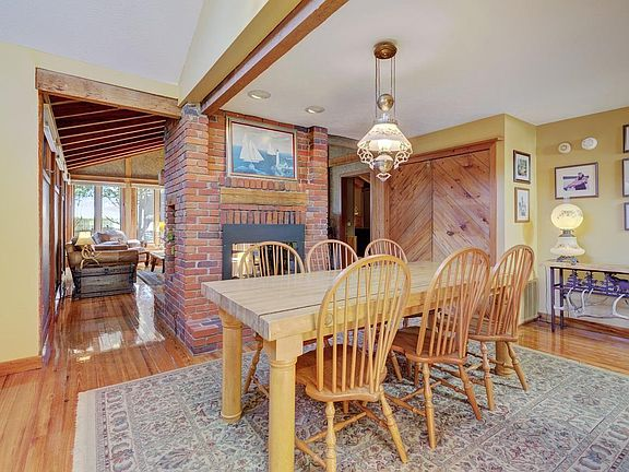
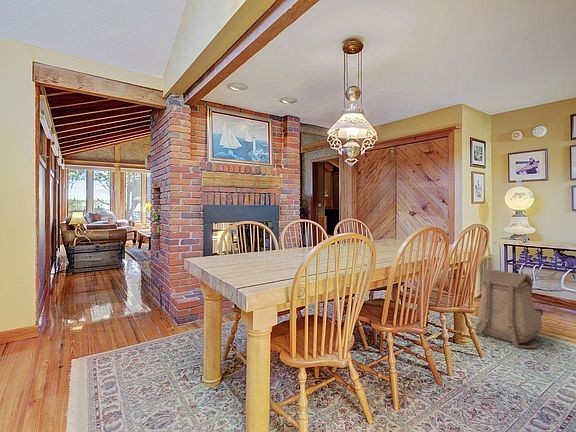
+ backpack [474,268,544,349]
